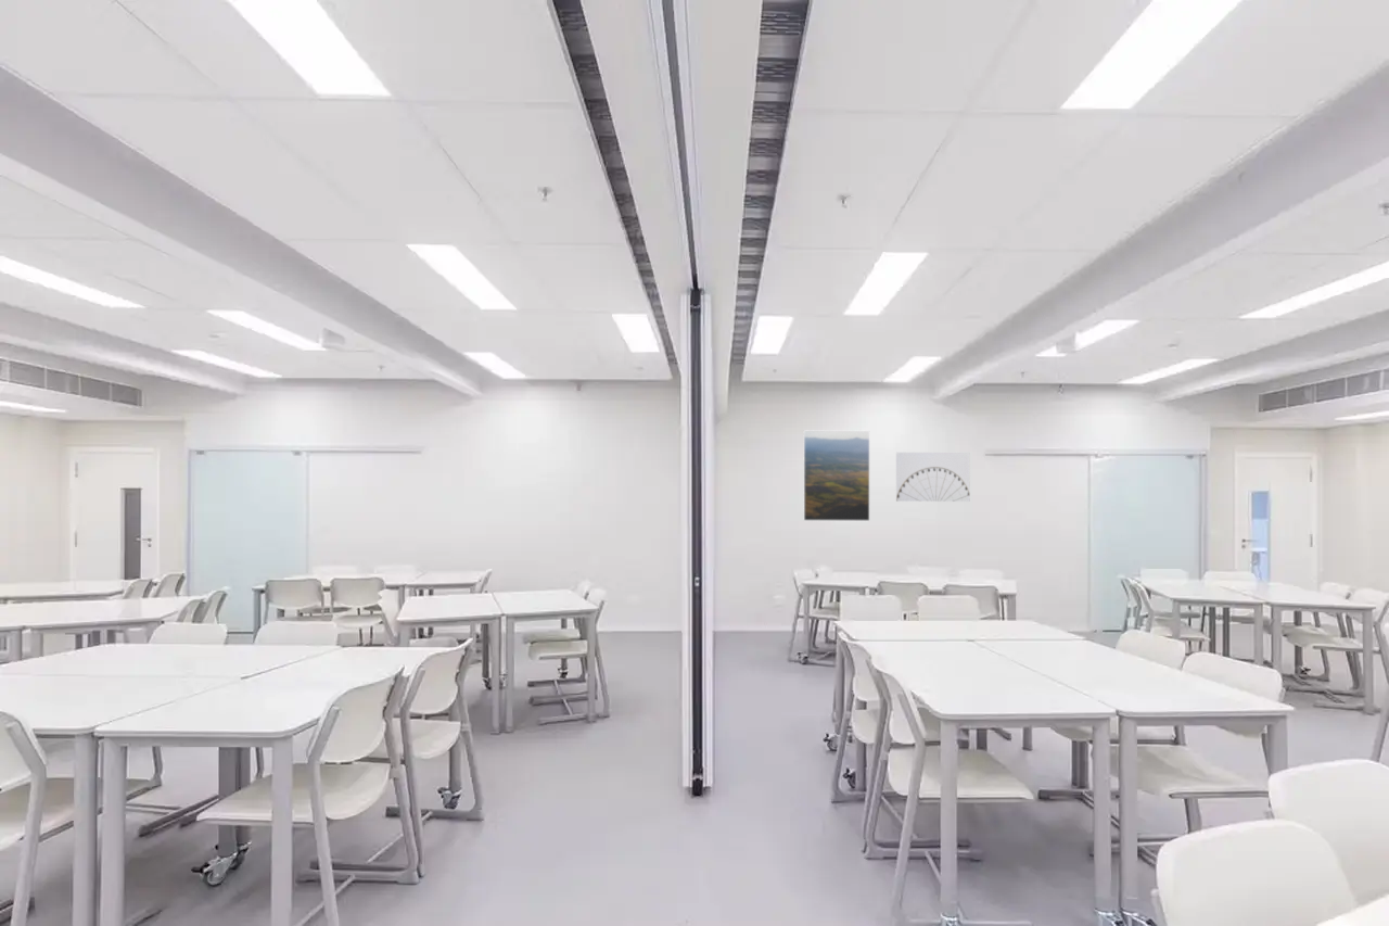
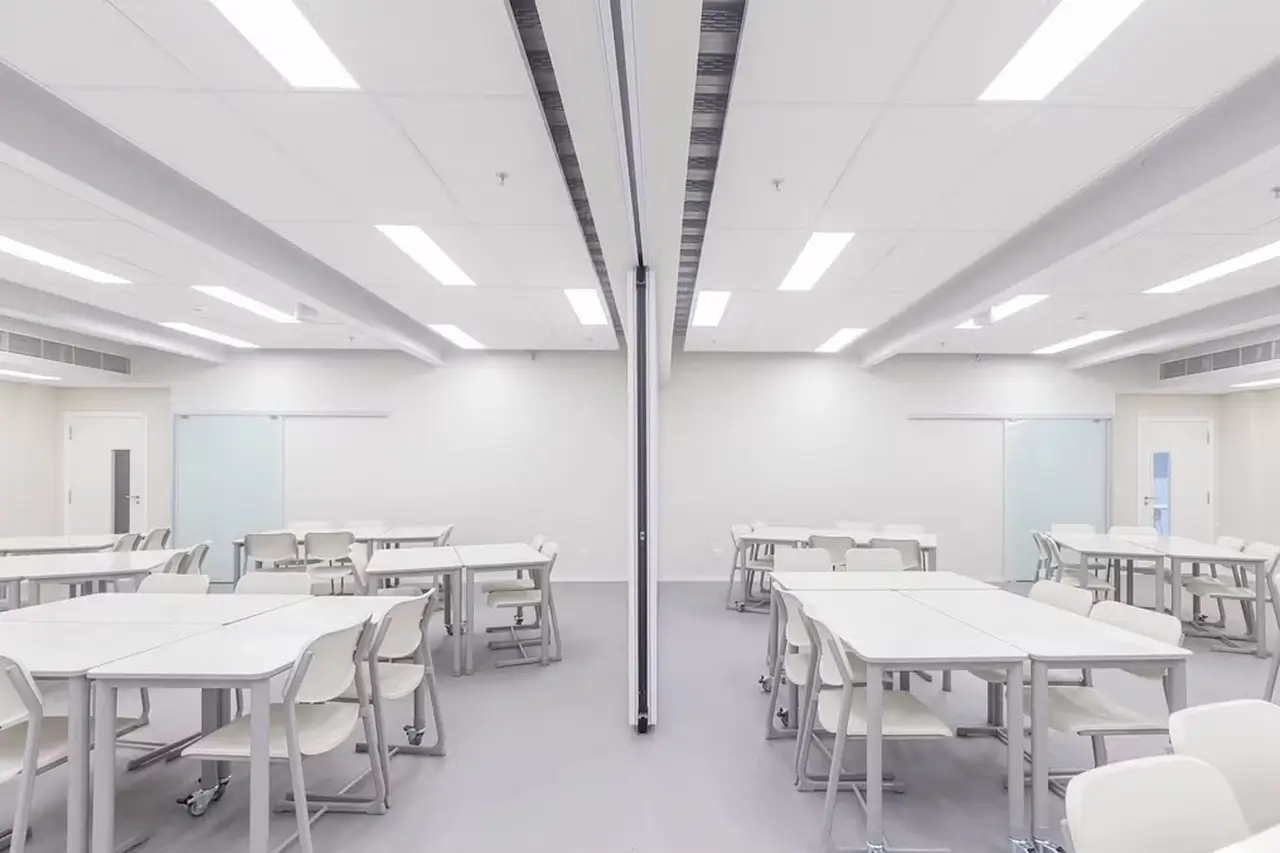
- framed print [803,430,870,522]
- wall art [895,452,970,503]
